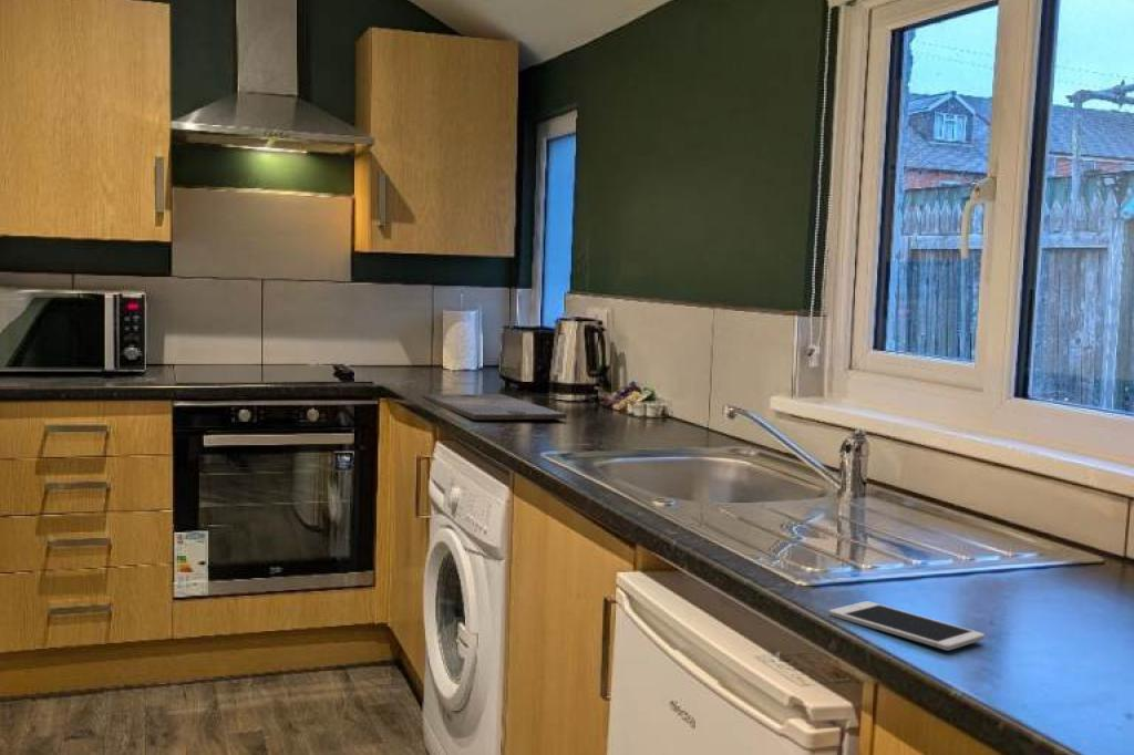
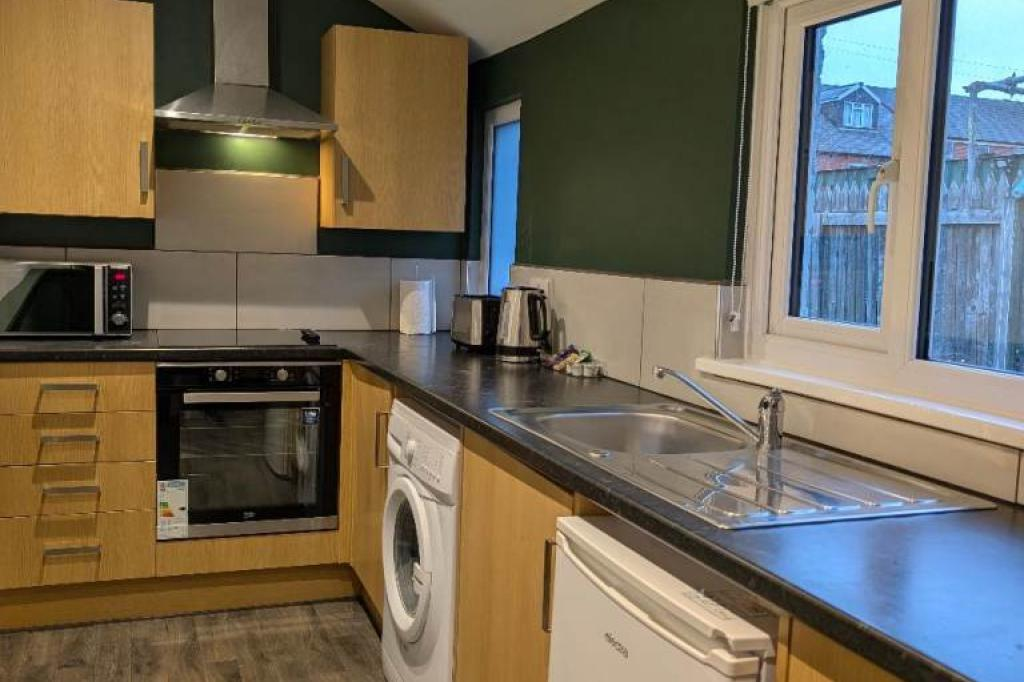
- cutting board [421,393,568,421]
- cell phone [828,600,986,651]
